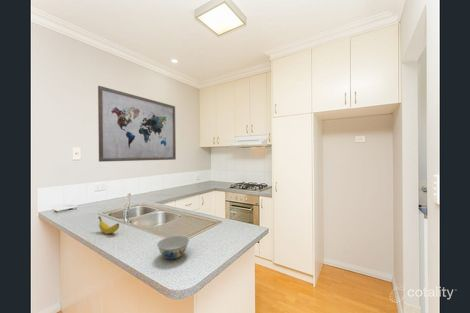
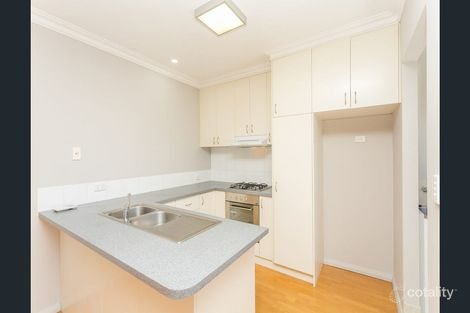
- wall art [97,85,177,163]
- chinaware [156,235,190,260]
- banana [97,215,120,235]
